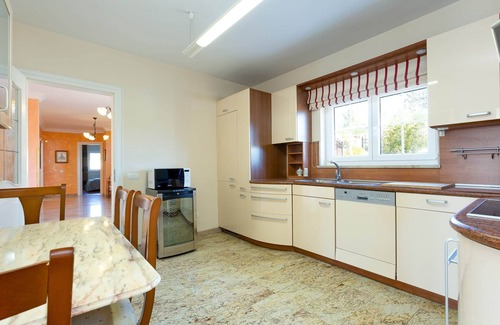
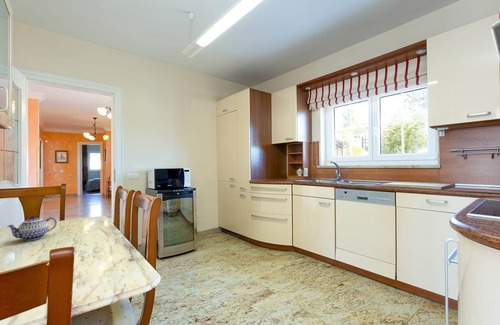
+ teapot [7,215,58,242]
